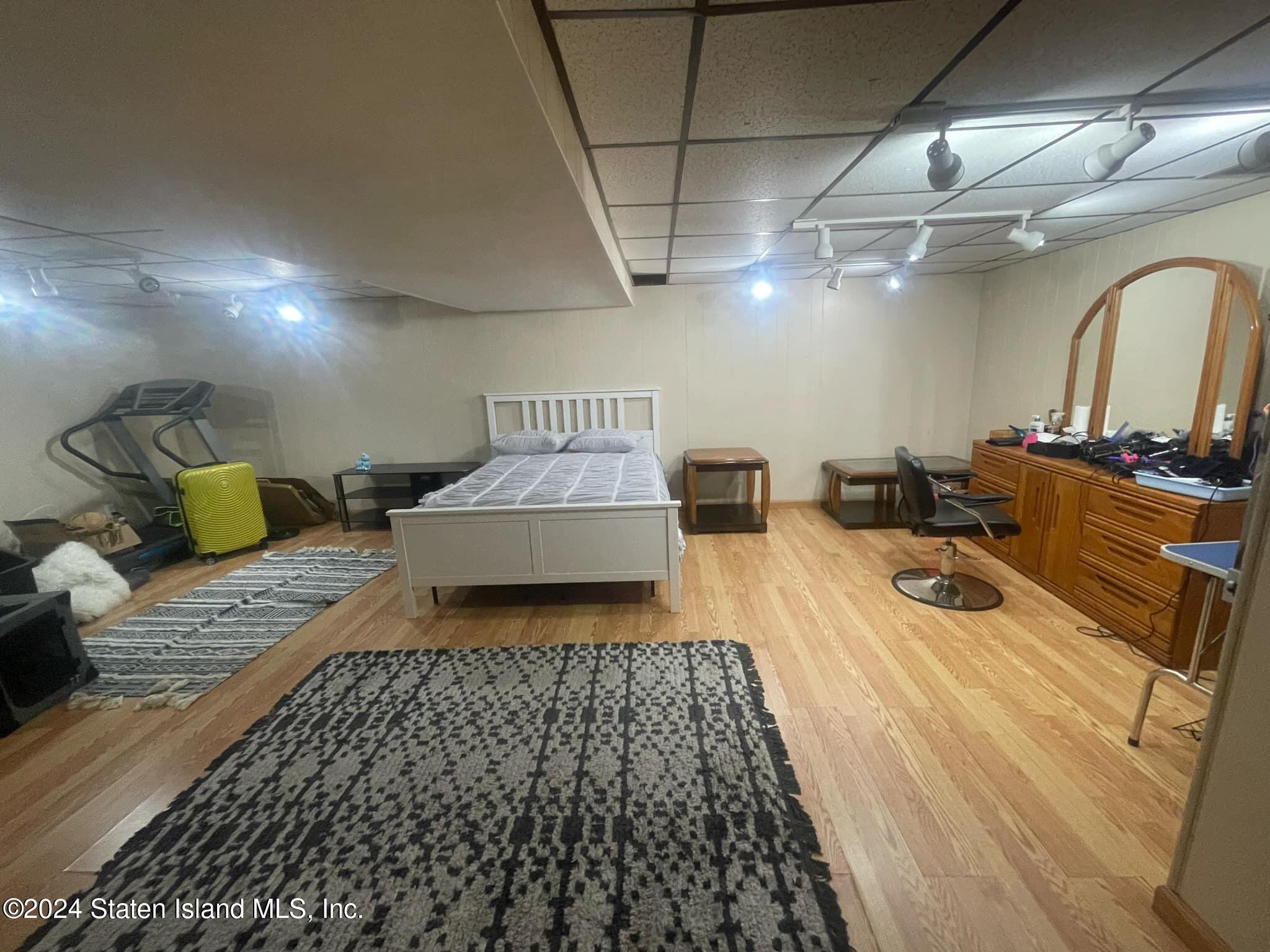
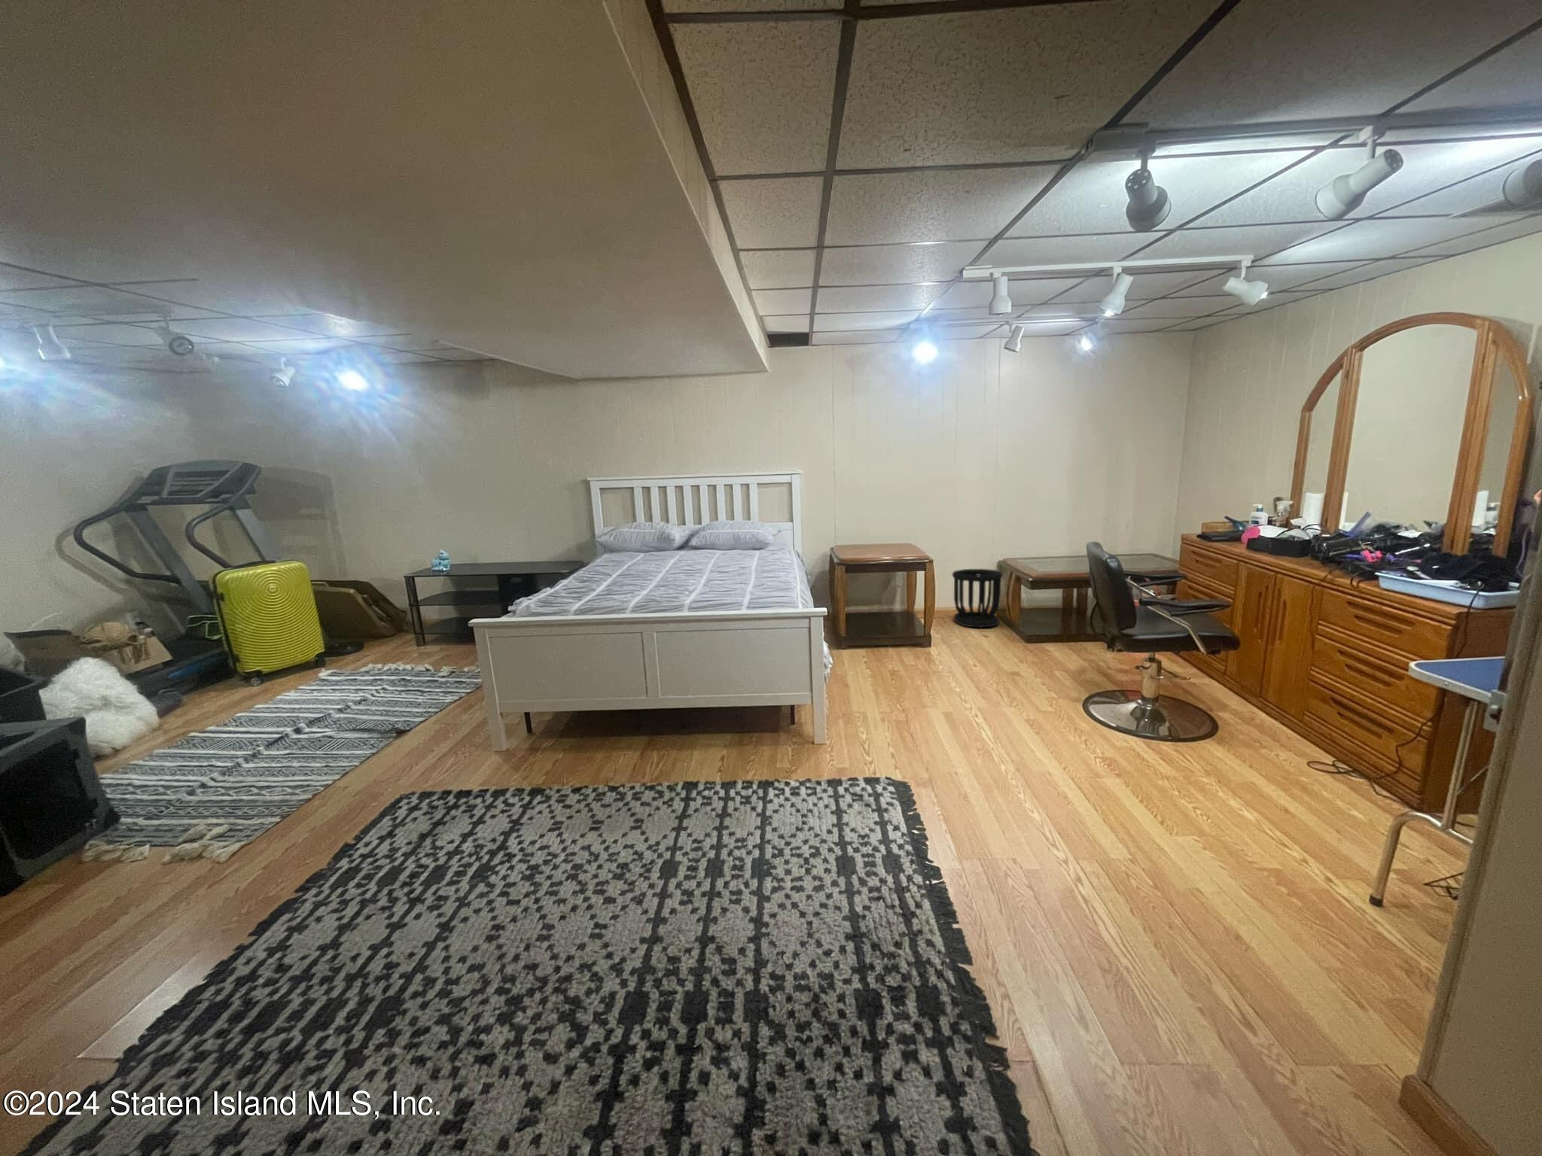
+ wastebasket [951,568,1004,629]
